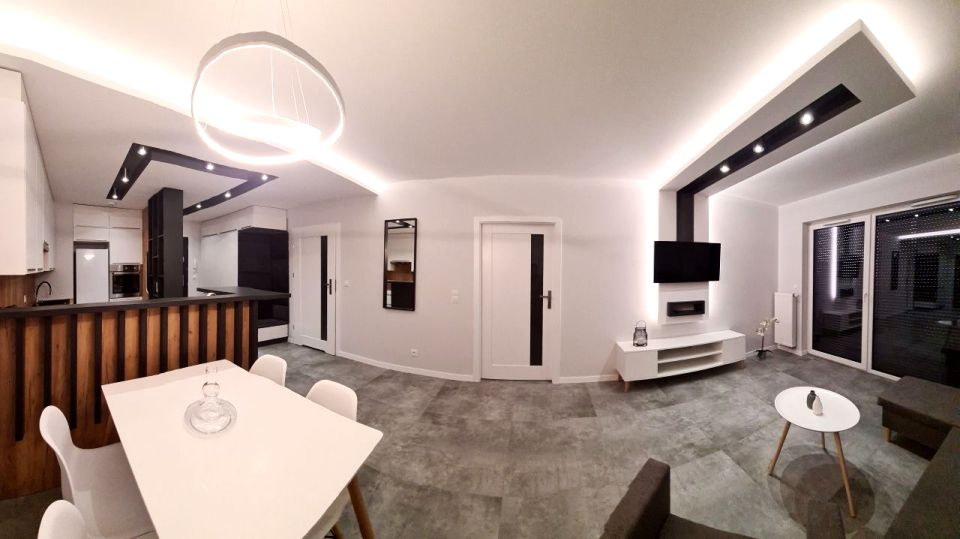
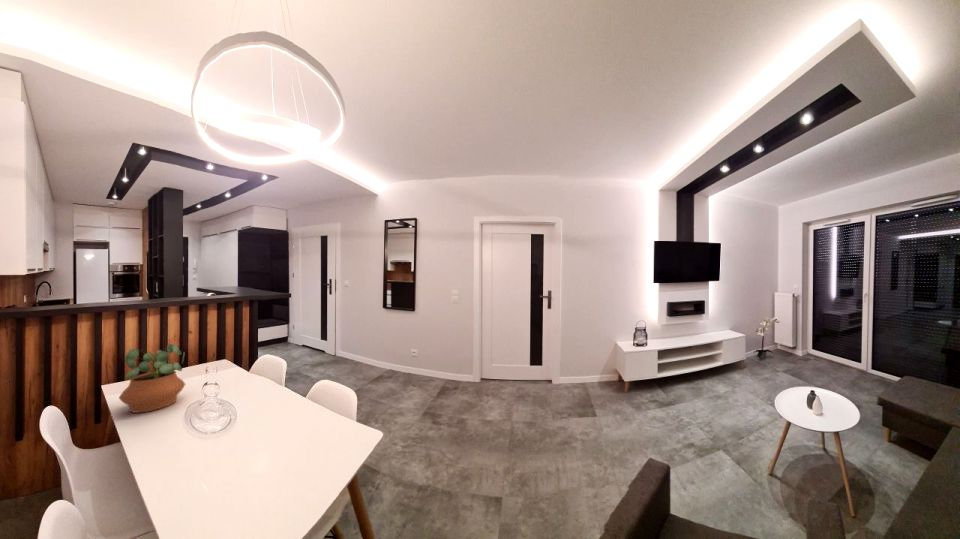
+ potted plant [118,343,186,414]
